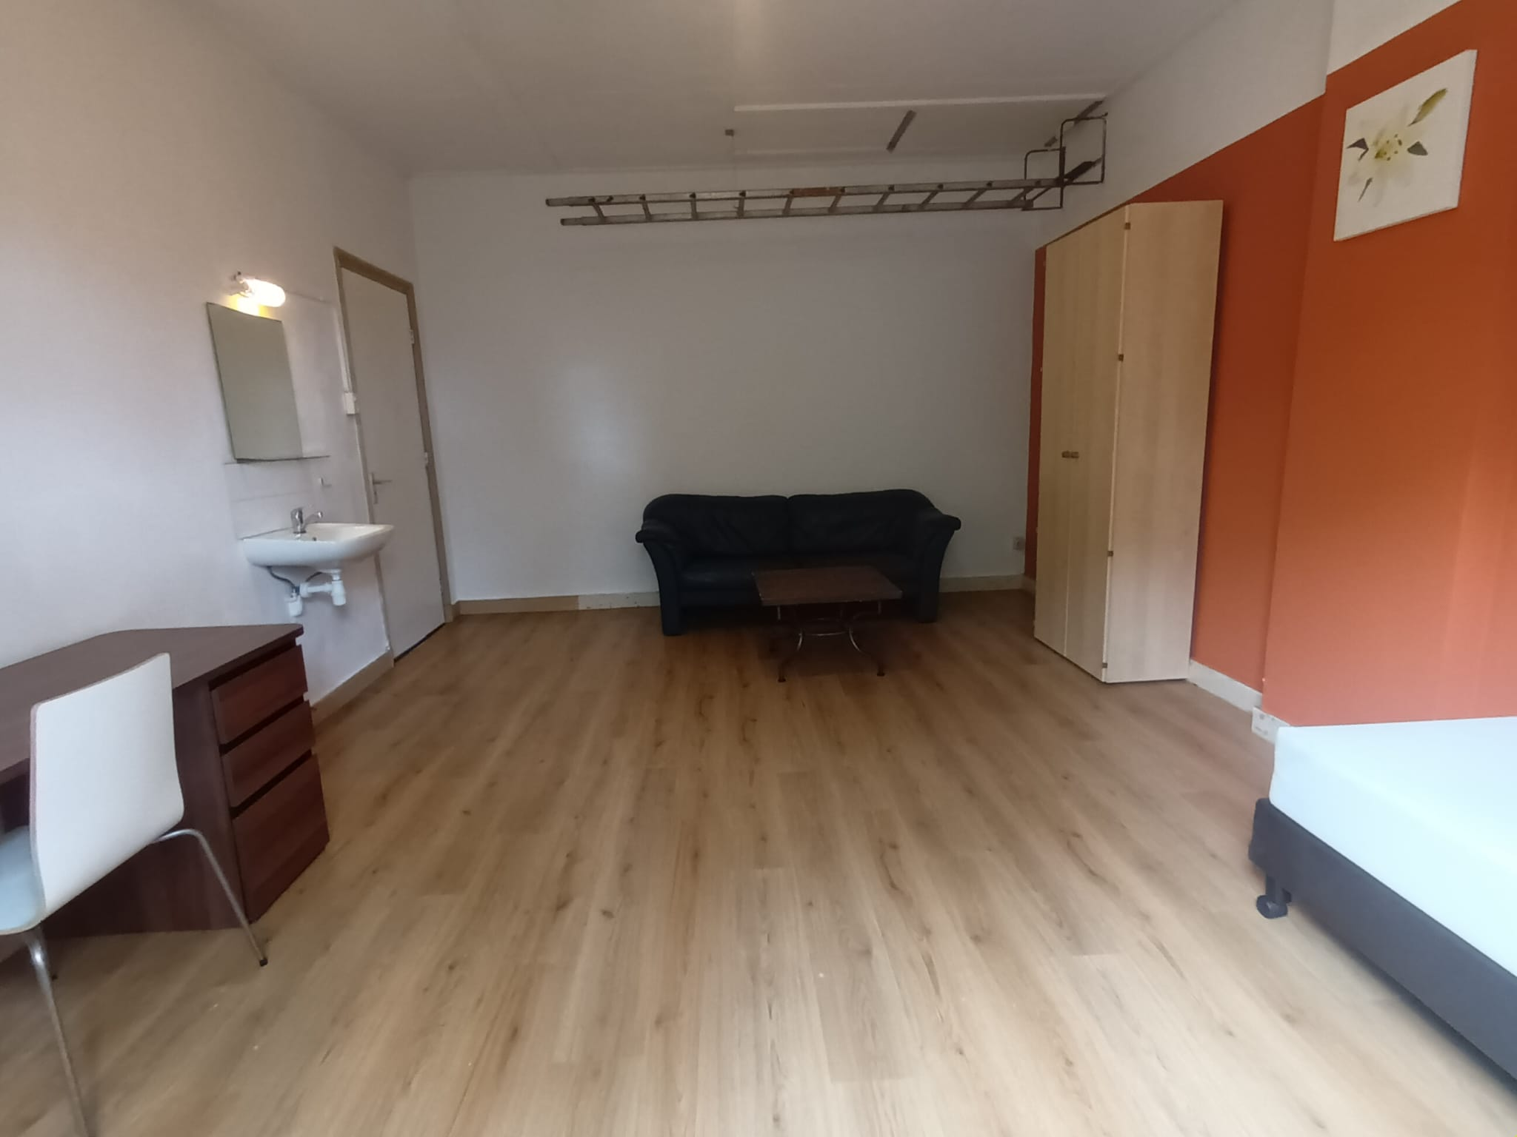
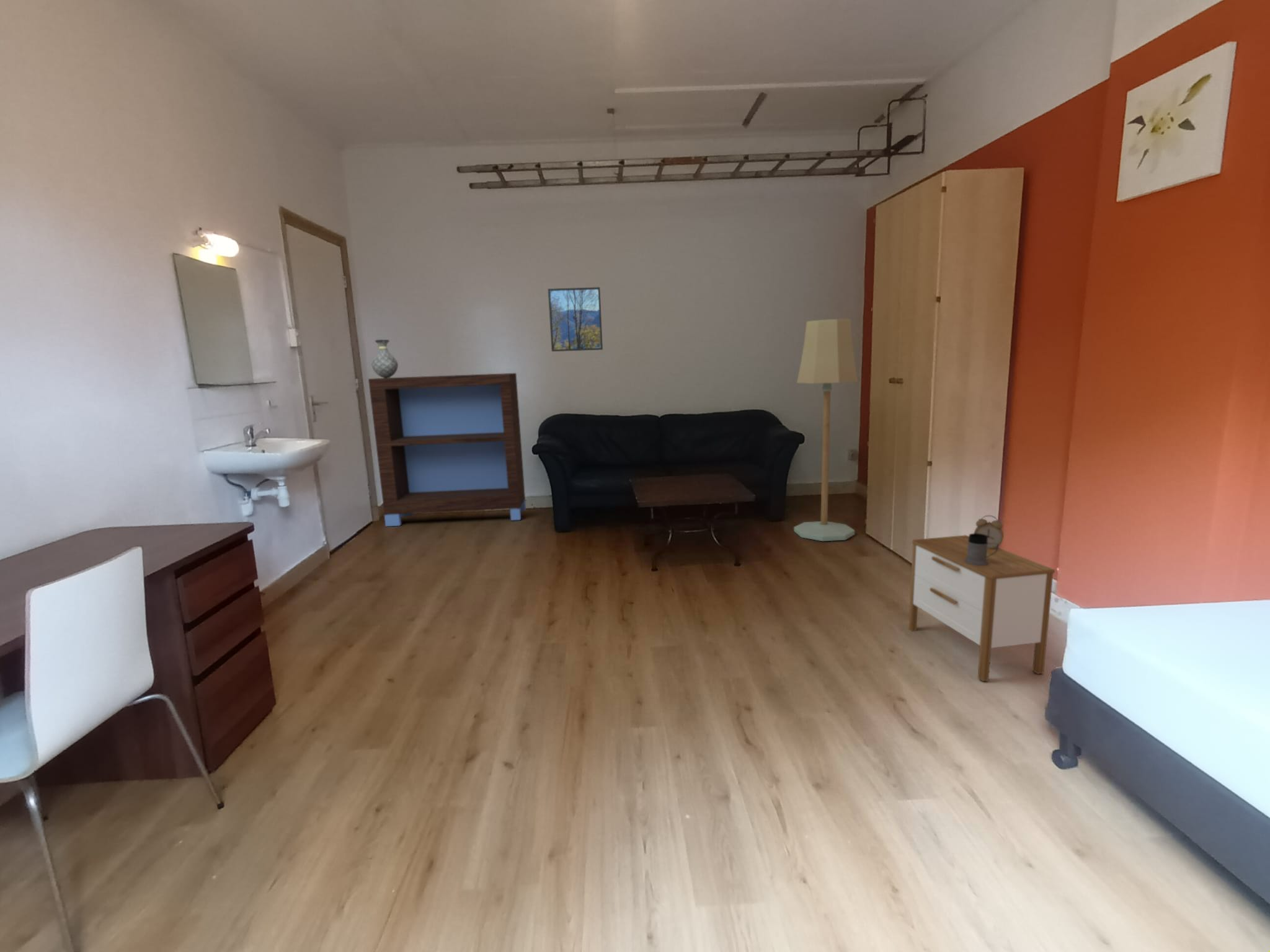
+ floor lamp [793,319,858,542]
+ mug [964,533,1000,566]
+ bookshelf [368,372,526,527]
+ nightstand [908,534,1055,682]
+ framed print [548,286,603,352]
+ alarm clock [973,514,1005,549]
+ vase [371,339,399,378]
